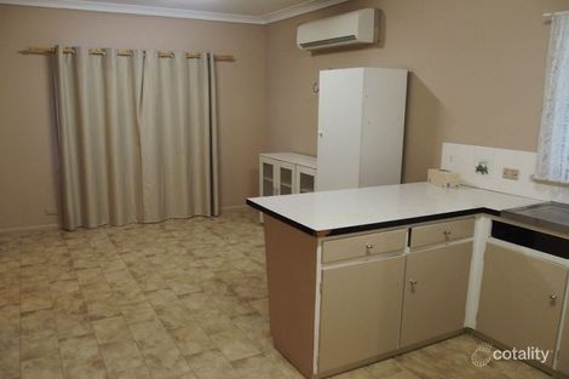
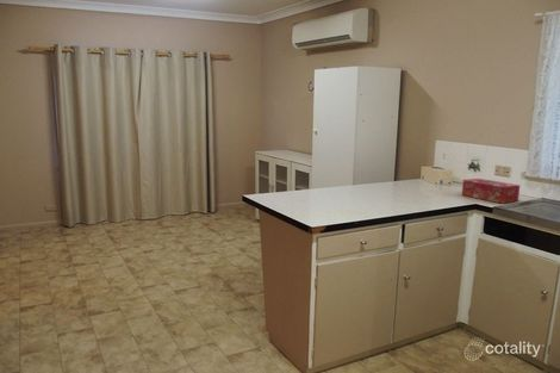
+ tissue box [461,178,521,205]
